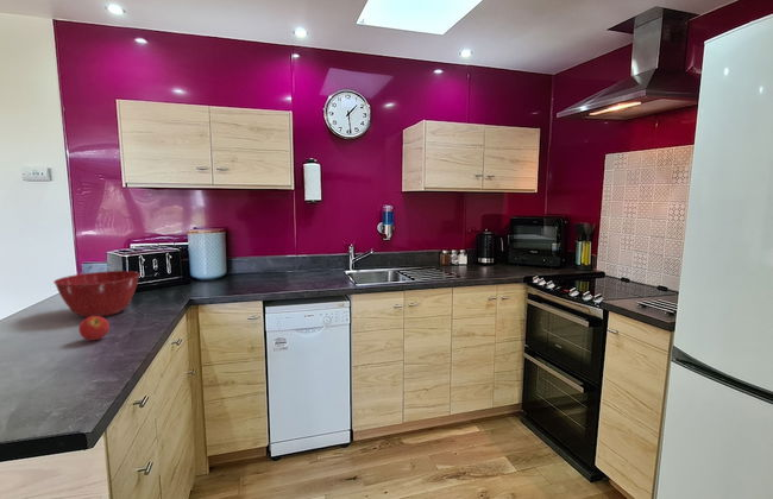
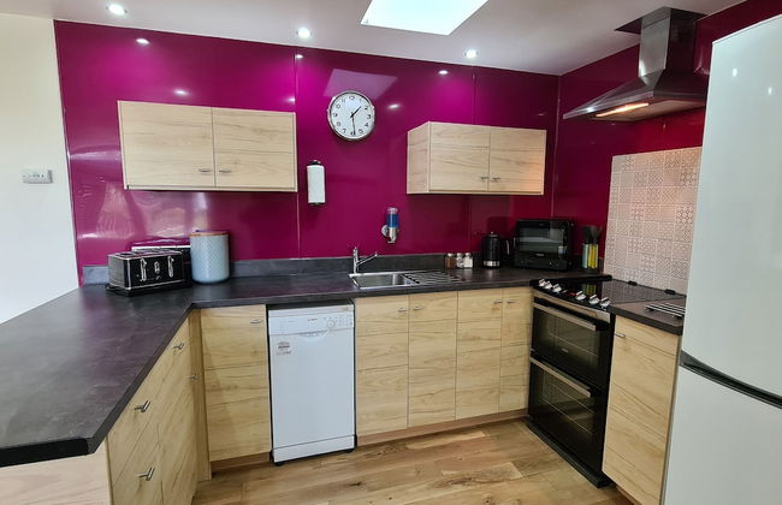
- fruit [78,316,111,341]
- mixing bowl [52,270,142,318]
